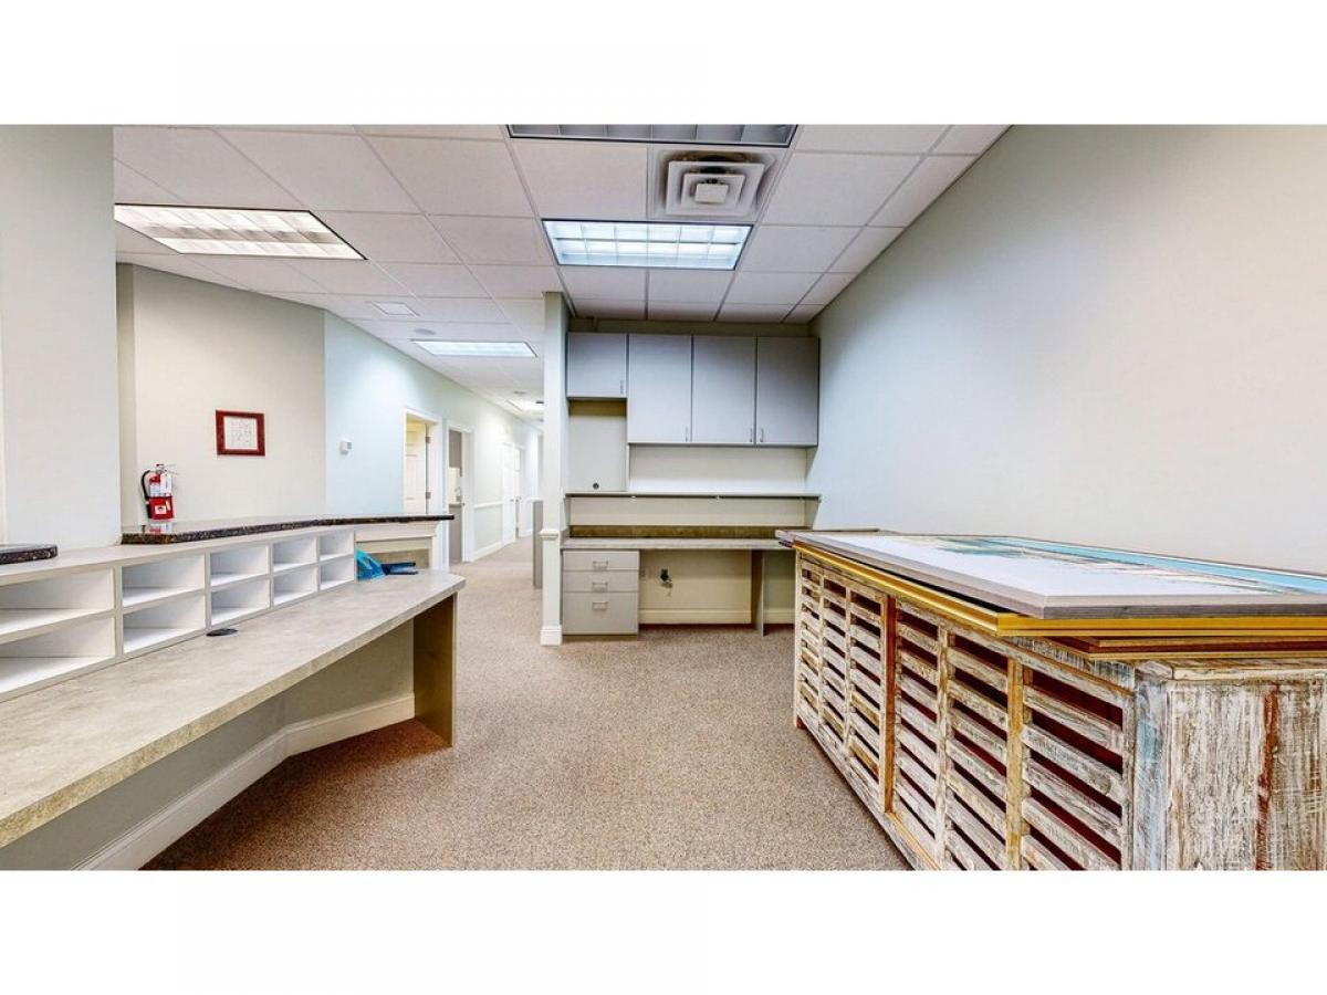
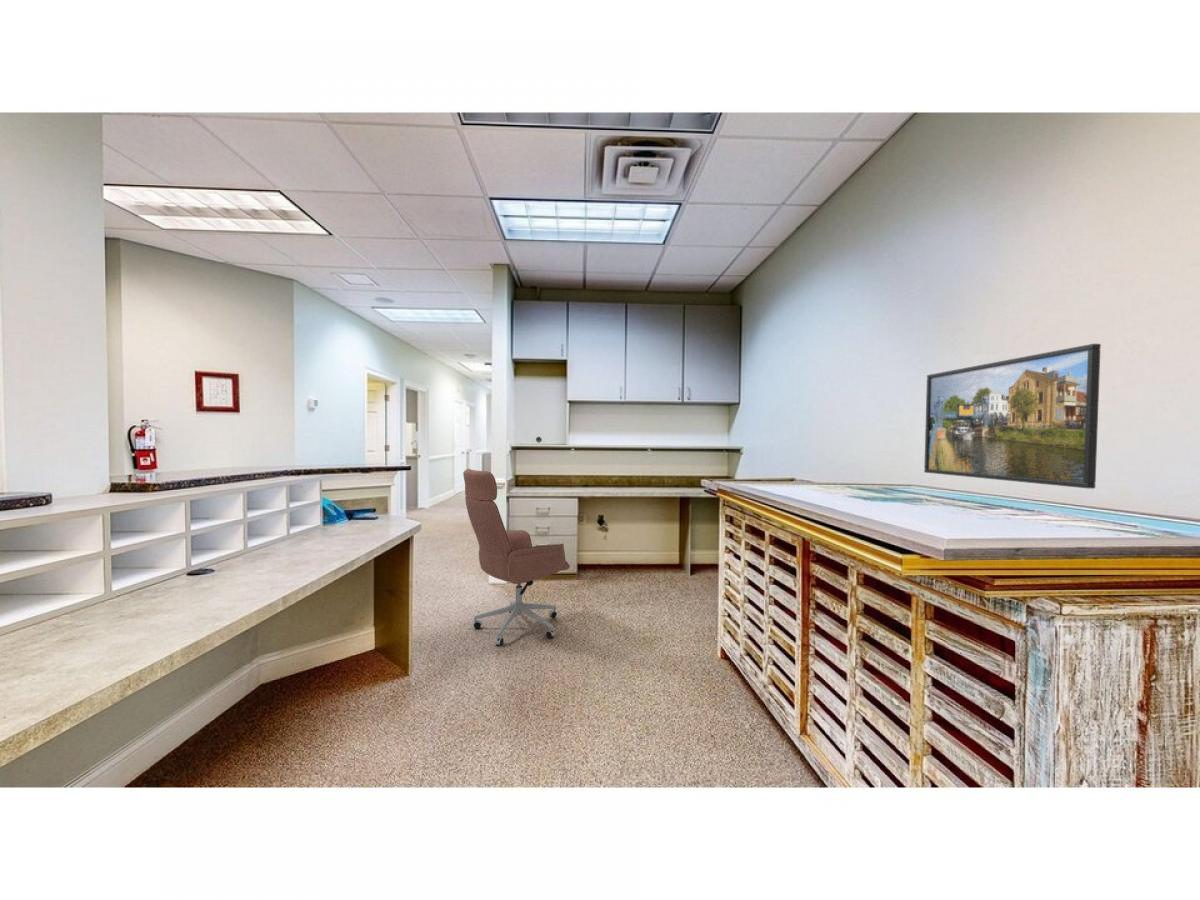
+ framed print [923,343,1102,490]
+ office chair [462,468,571,647]
